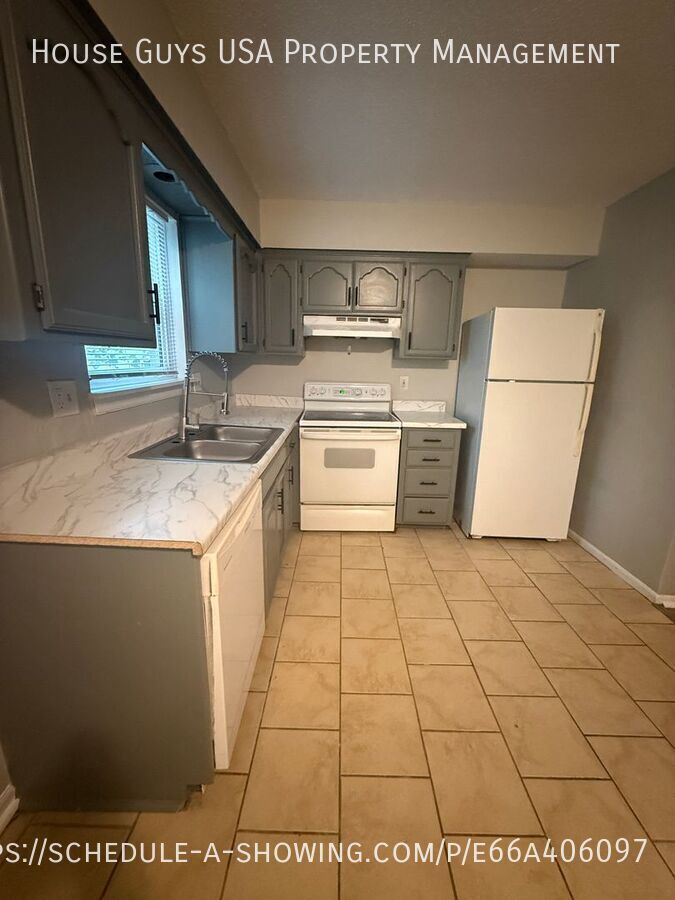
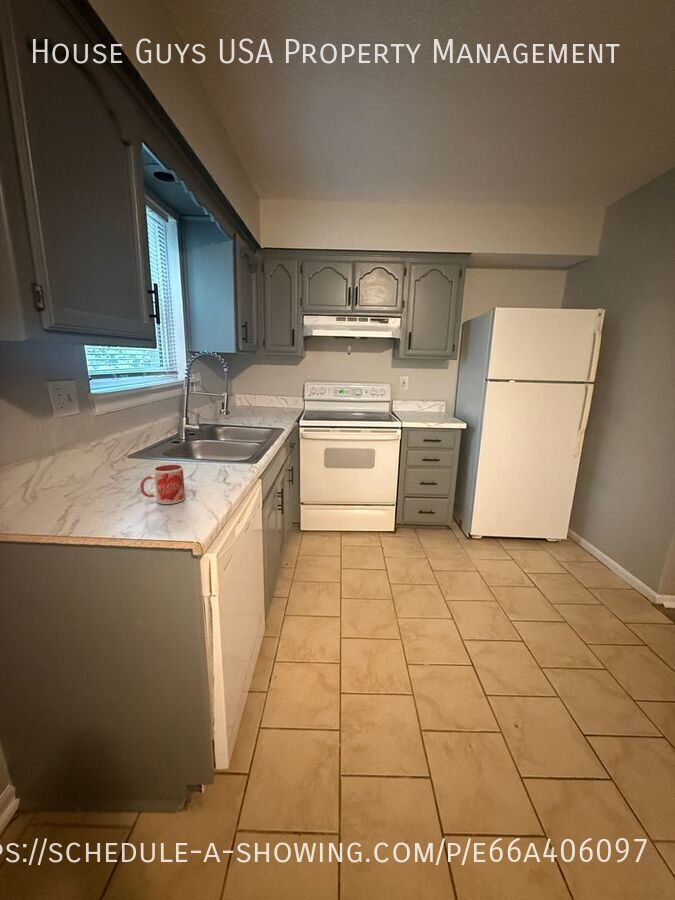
+ mug [139,464,186,505]
